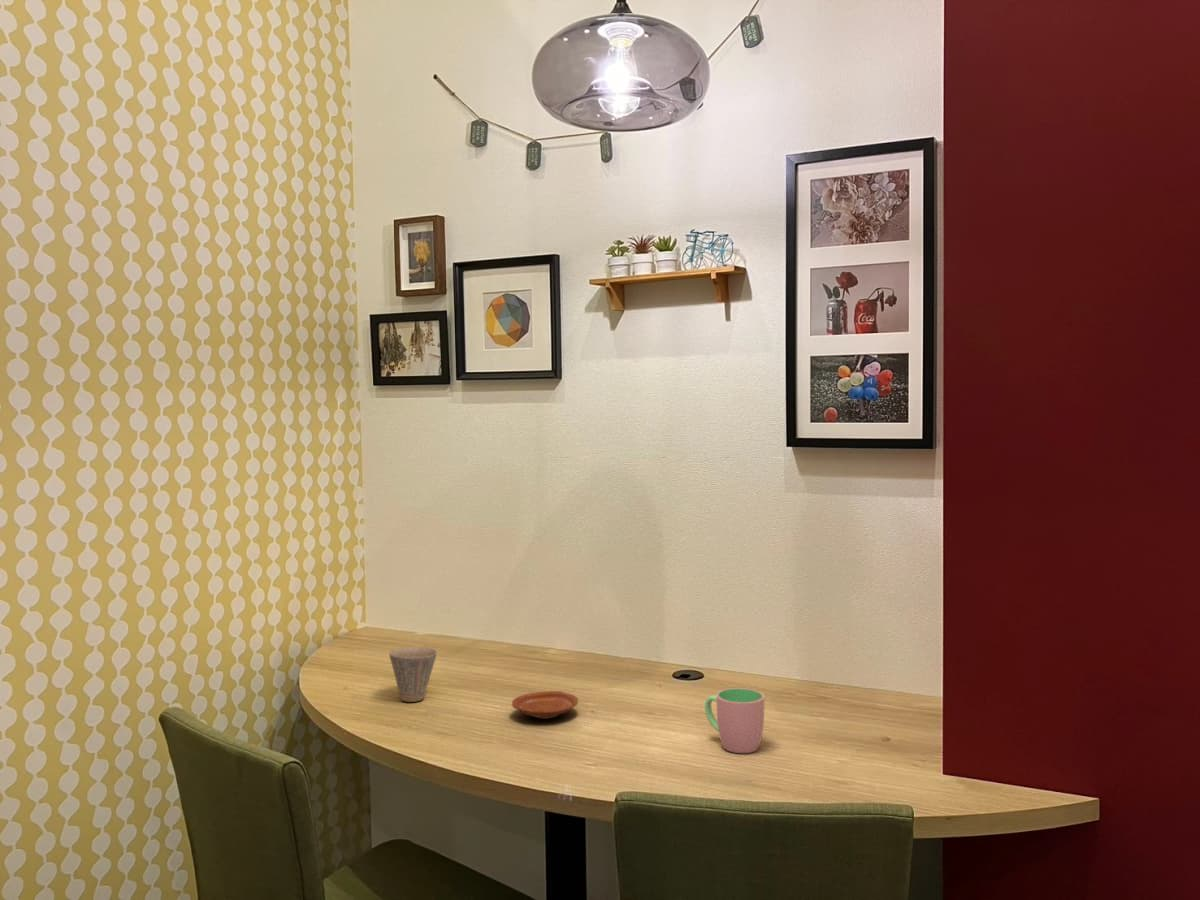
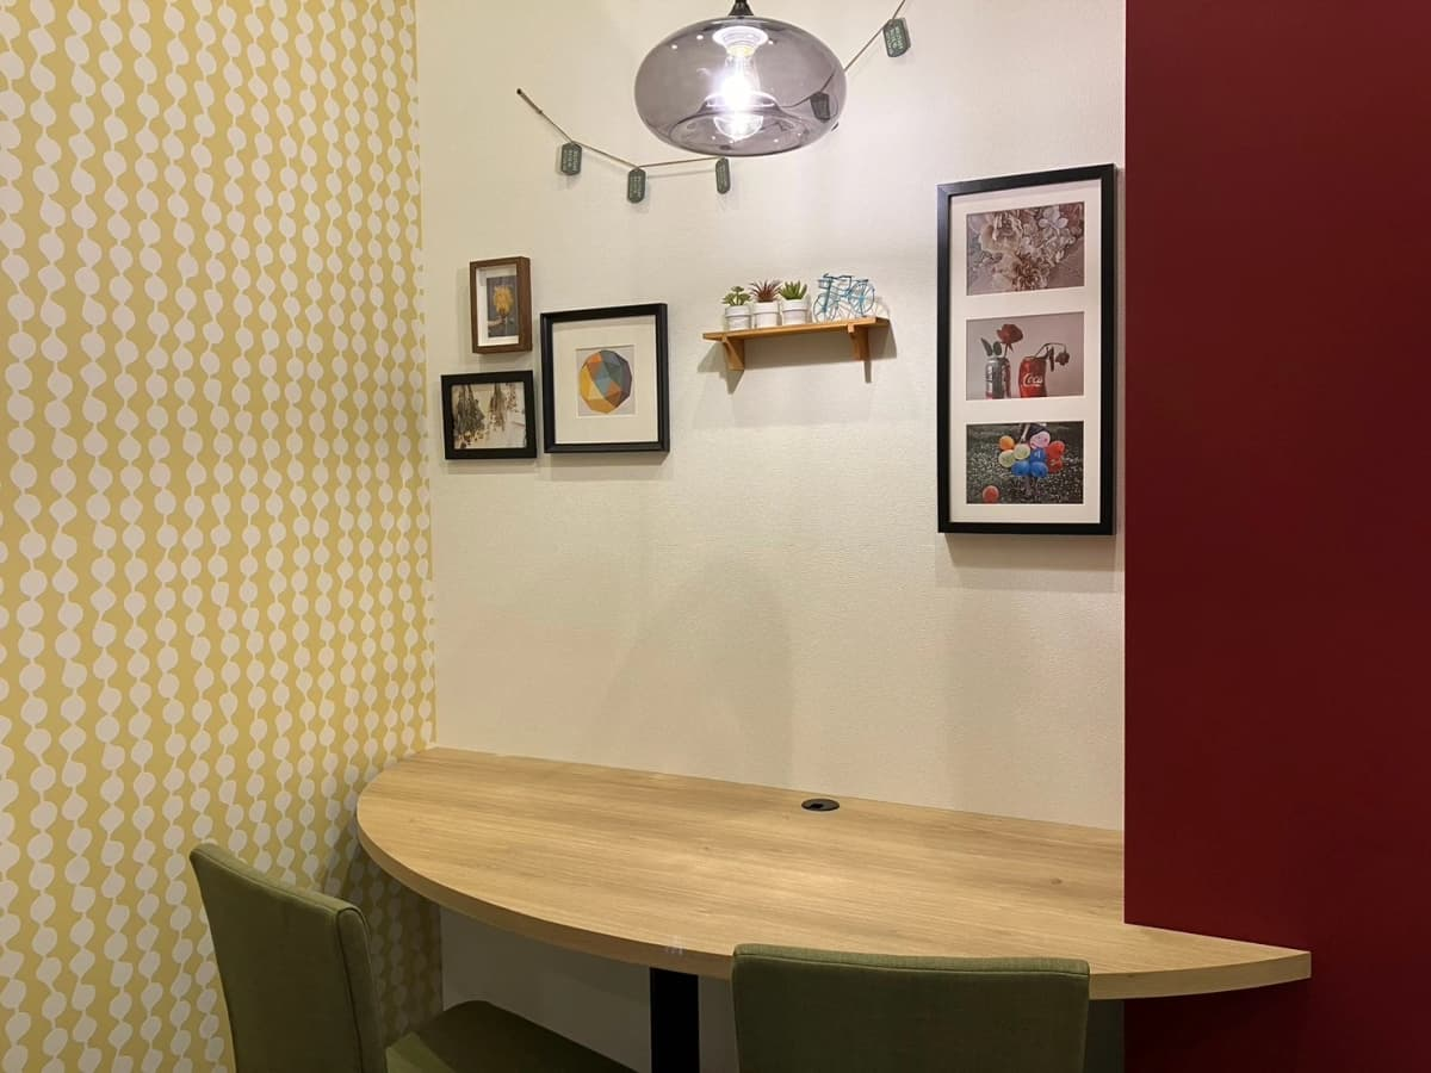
- cup [704,687,765,754]
- cup [388,646,438,703]
- plate [511,690,579,720]
